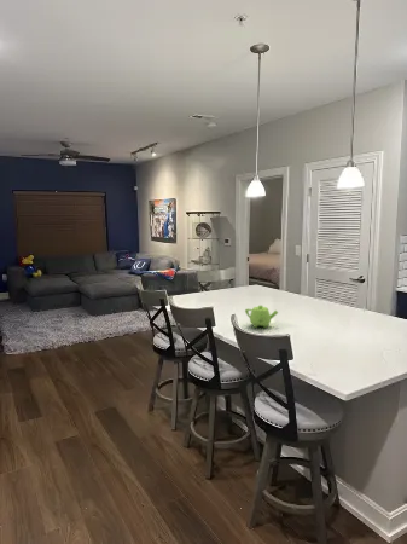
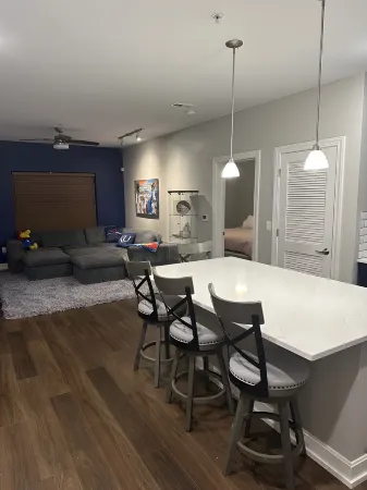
- teapot [244,305,279,329]
